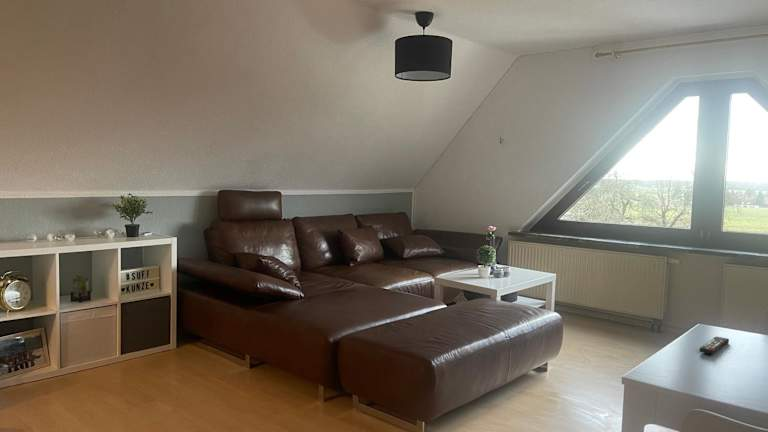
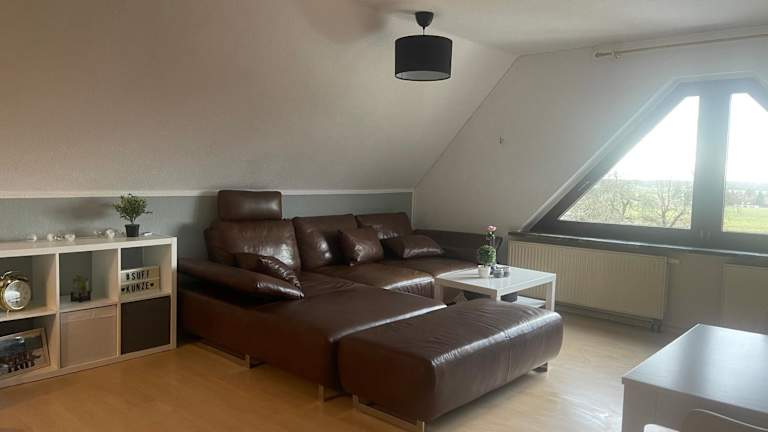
- remote control [698,336,730,355]
